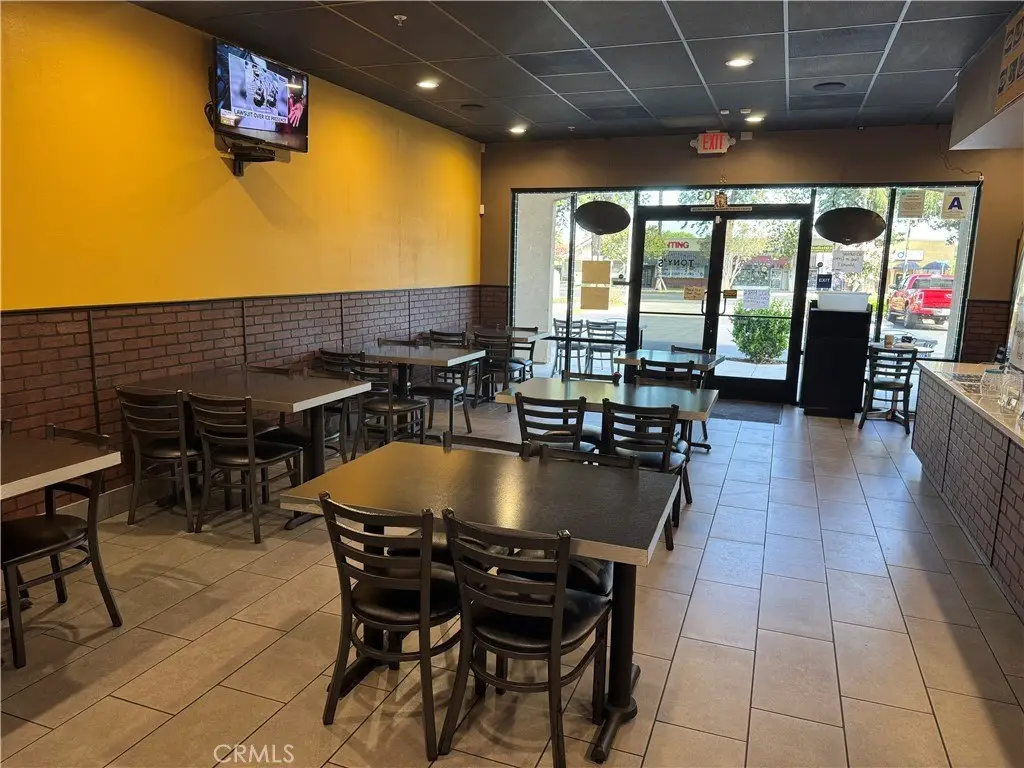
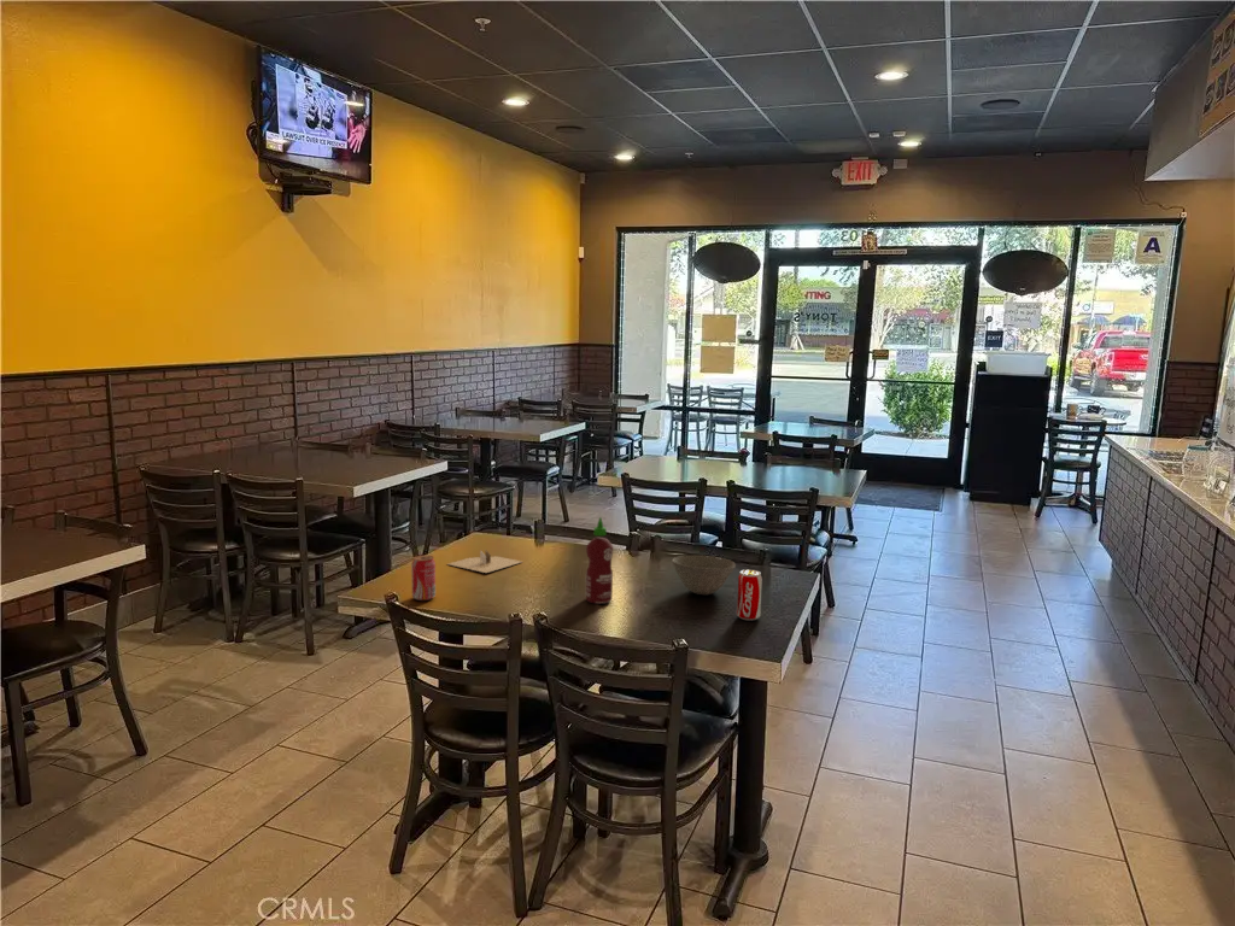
+ hot sauce [584,516,614,605]
+ bowl [671,555,737,596]
+ beverage can [736,569,763,622]
+ napkin holder [447,549,522,574]
+ beverage can [410,555,437,602]
